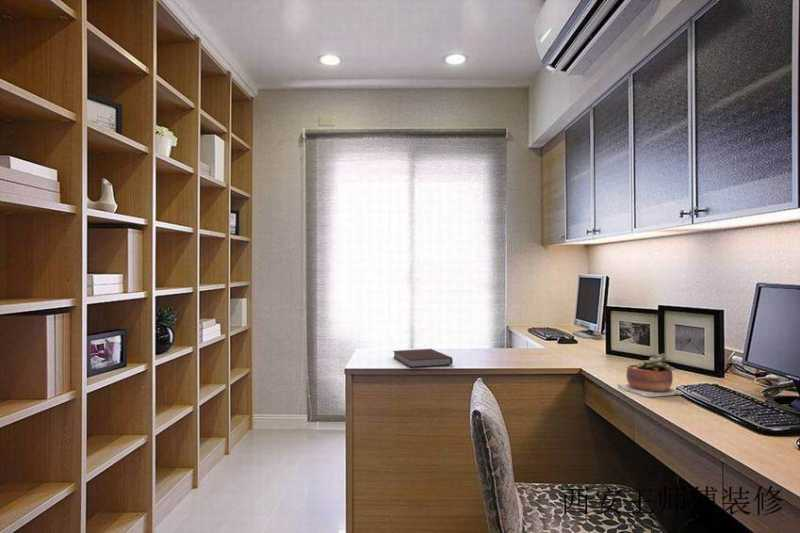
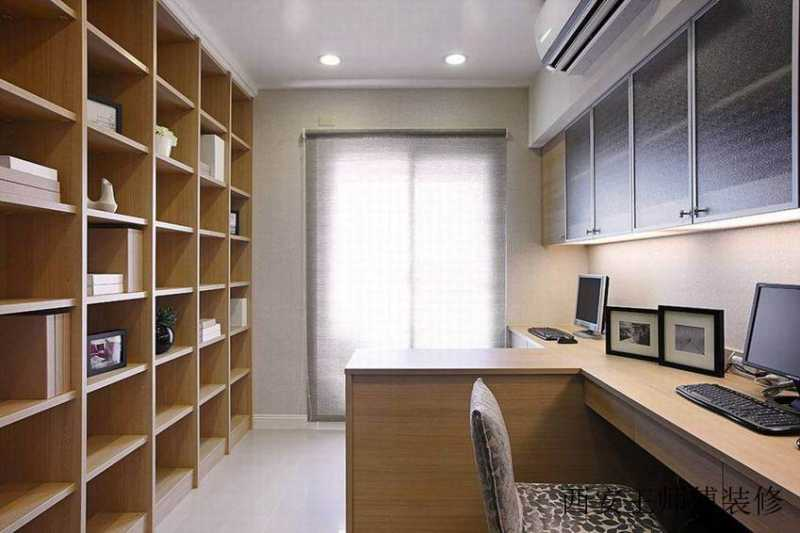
- notebook [392,348,454,368]
- succulent plant [616,352,685,398]
